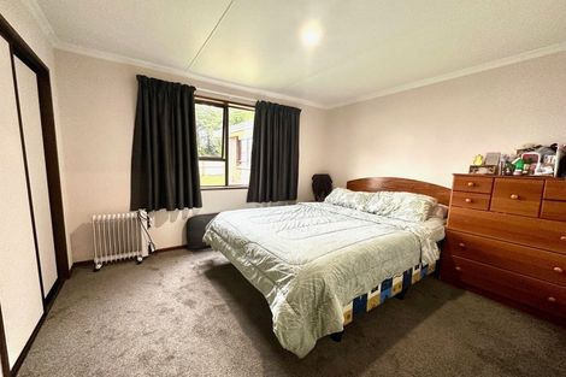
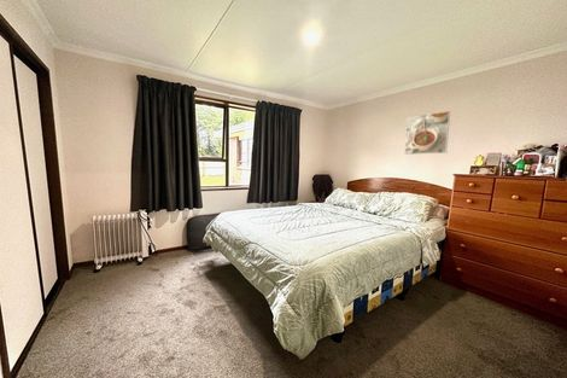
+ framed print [403,110,451,156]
